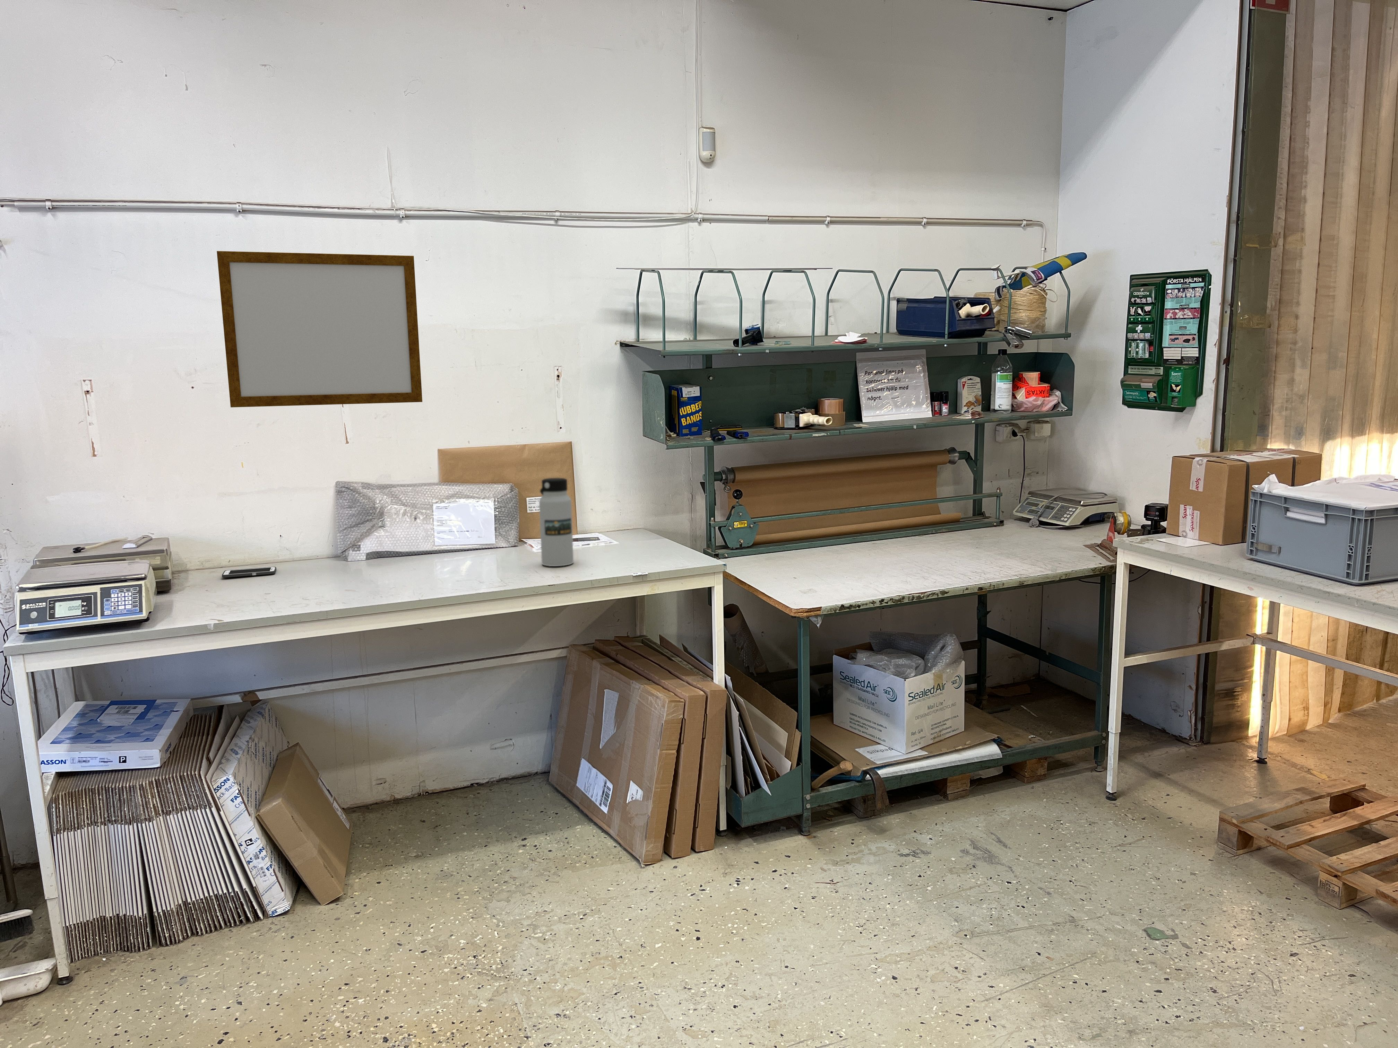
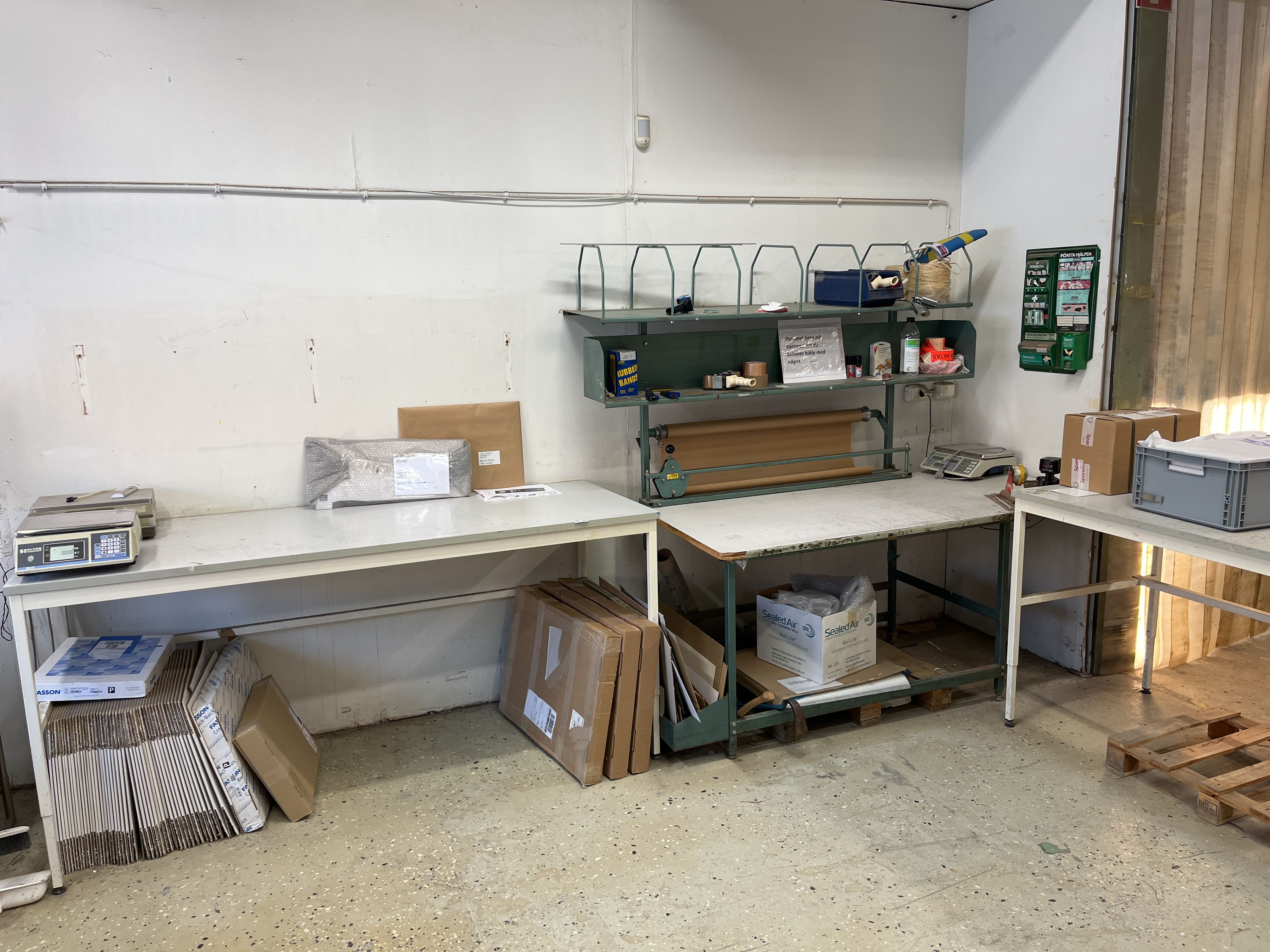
- cell phone [221,566,276,578]
- water bottle [538,478,574,567]
- writing board [217,251,423,407]
